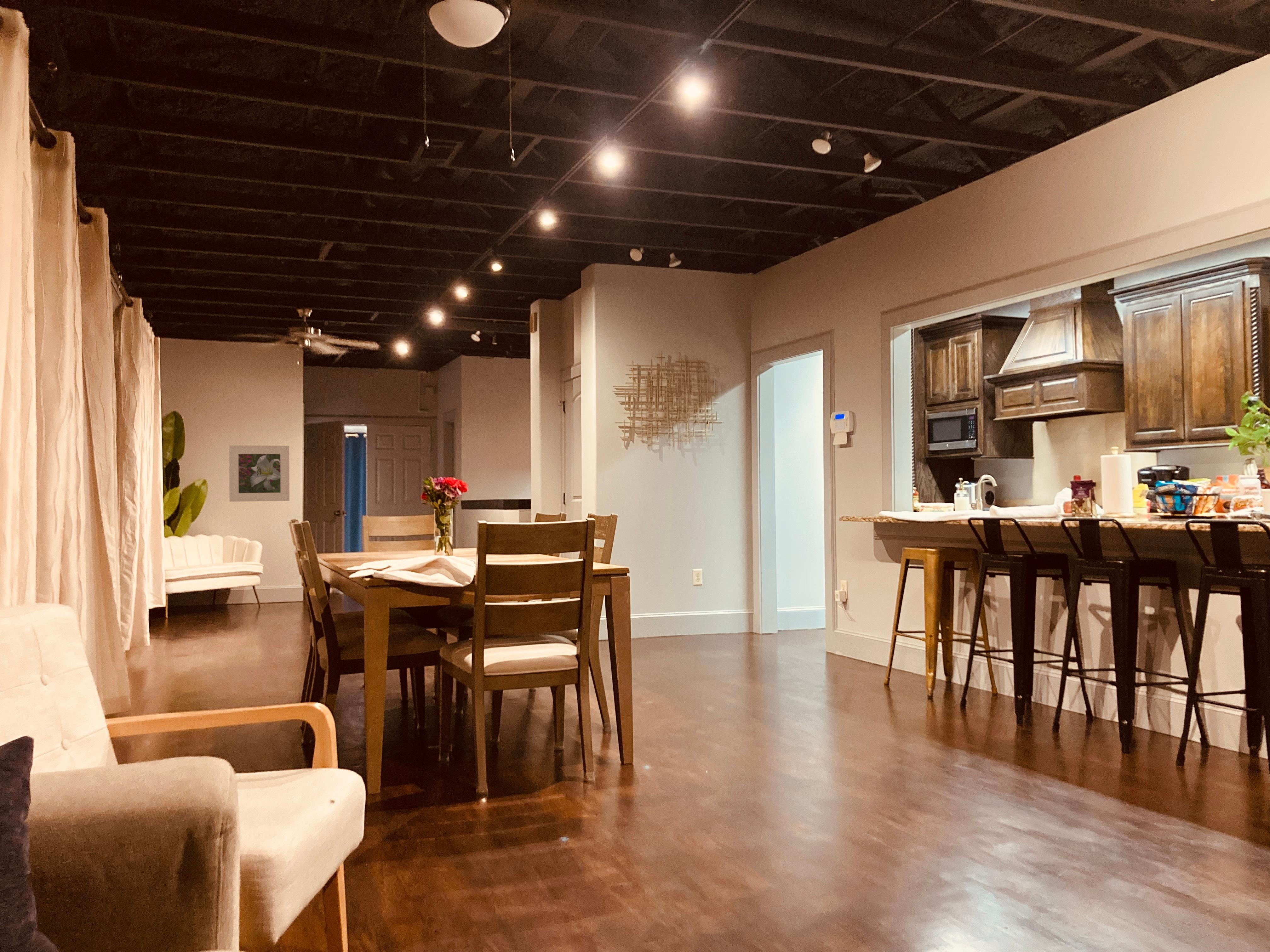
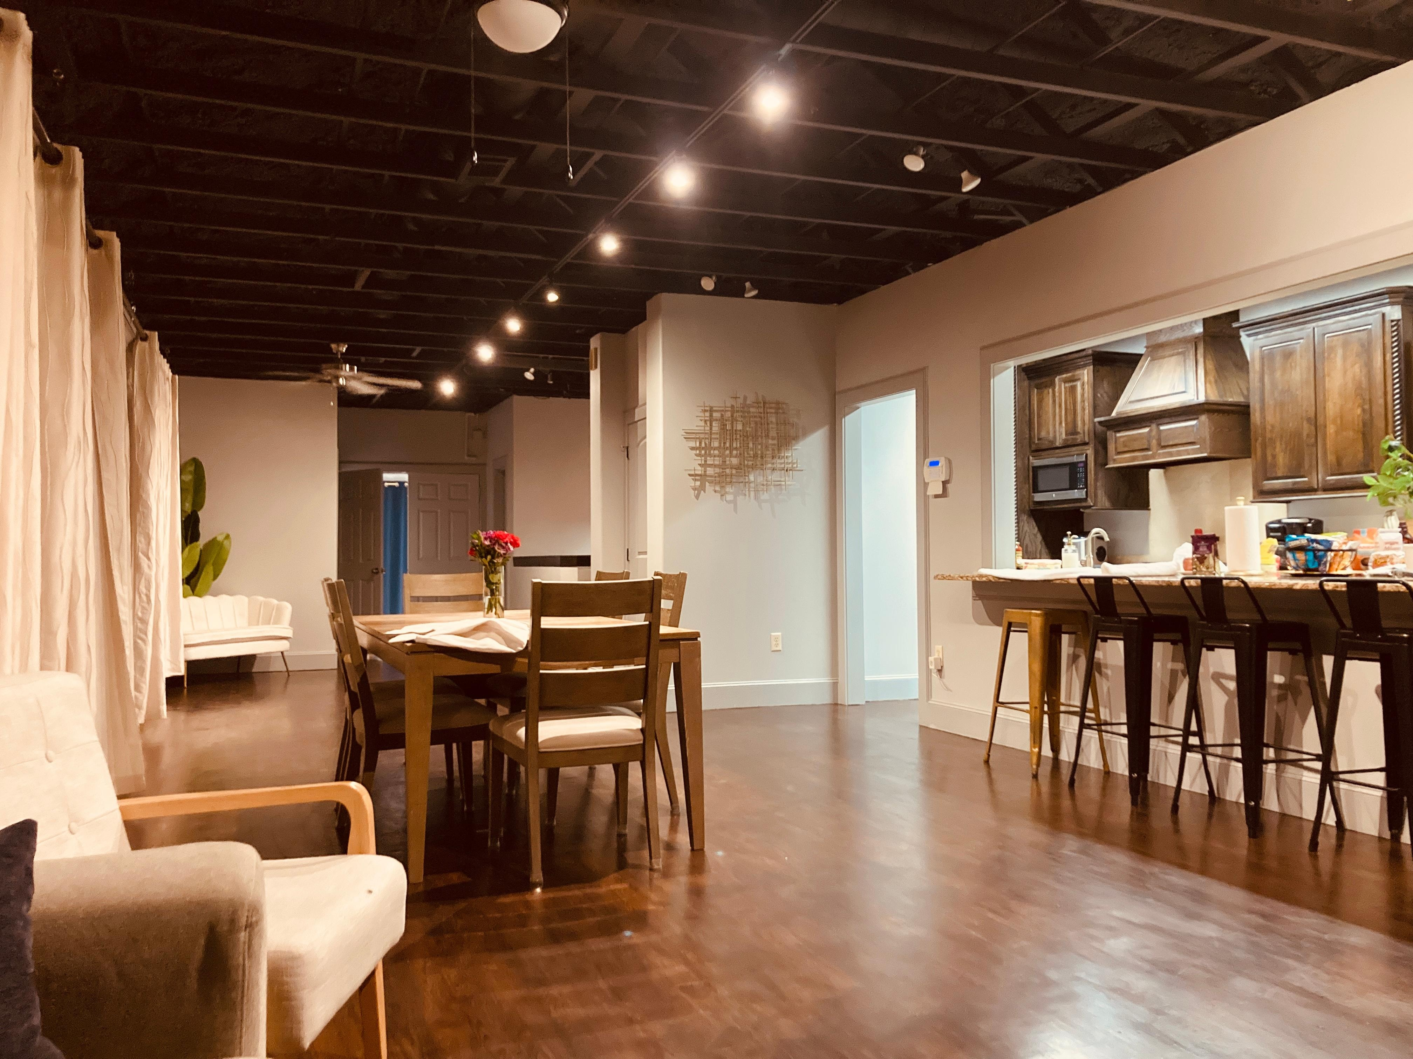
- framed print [229,445,290,502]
